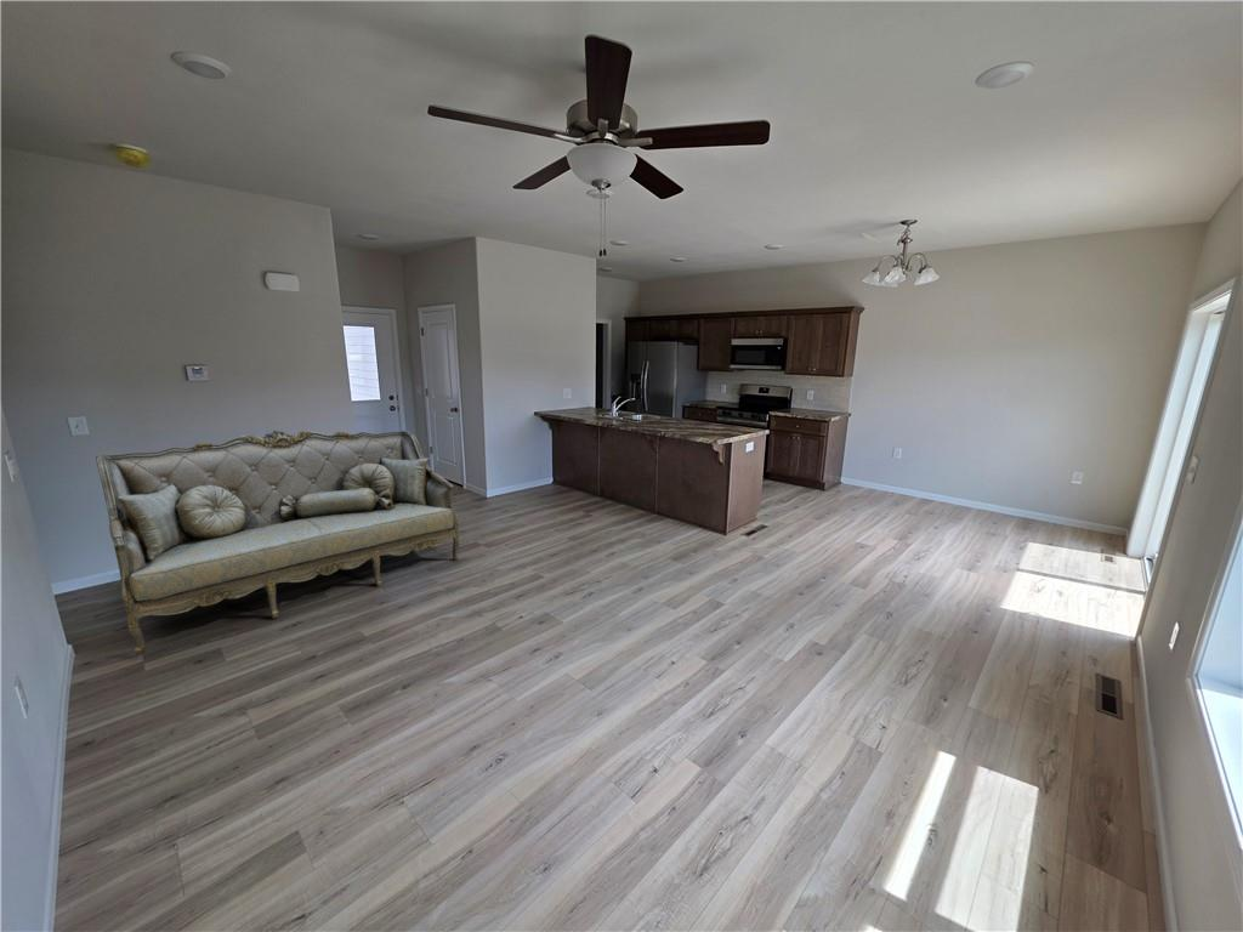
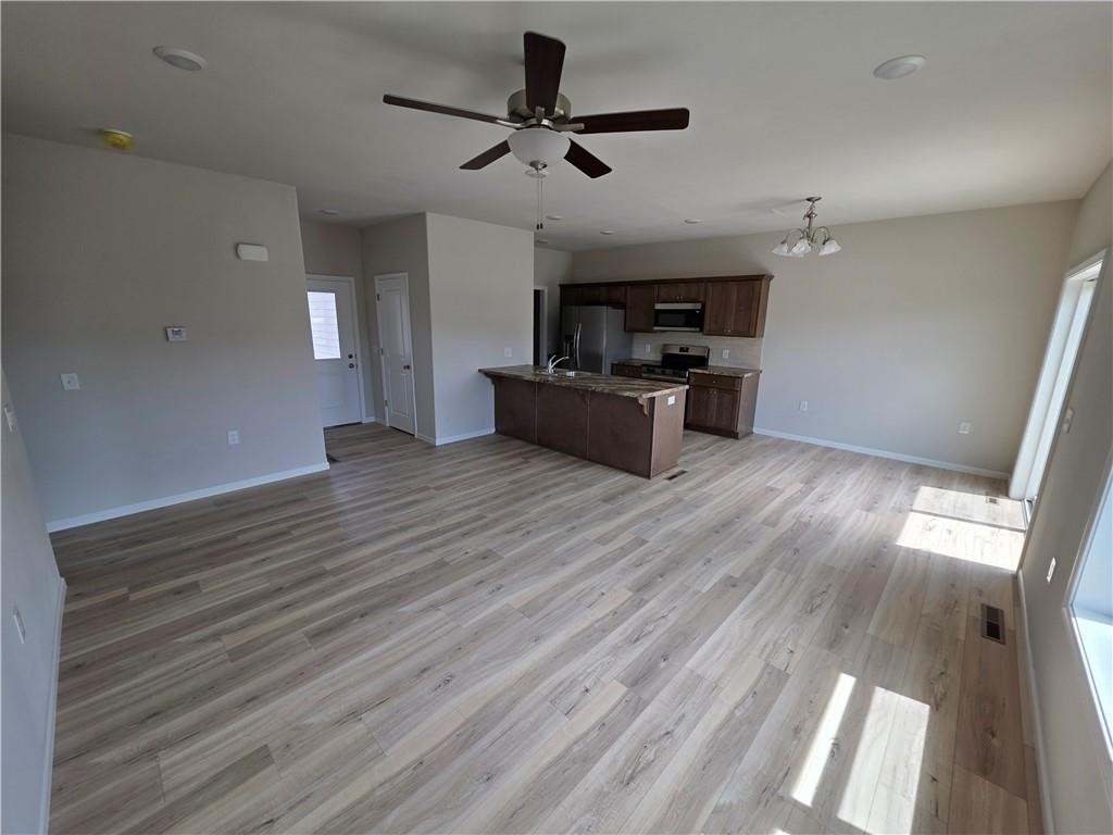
- sofa [95,430,461,658]
